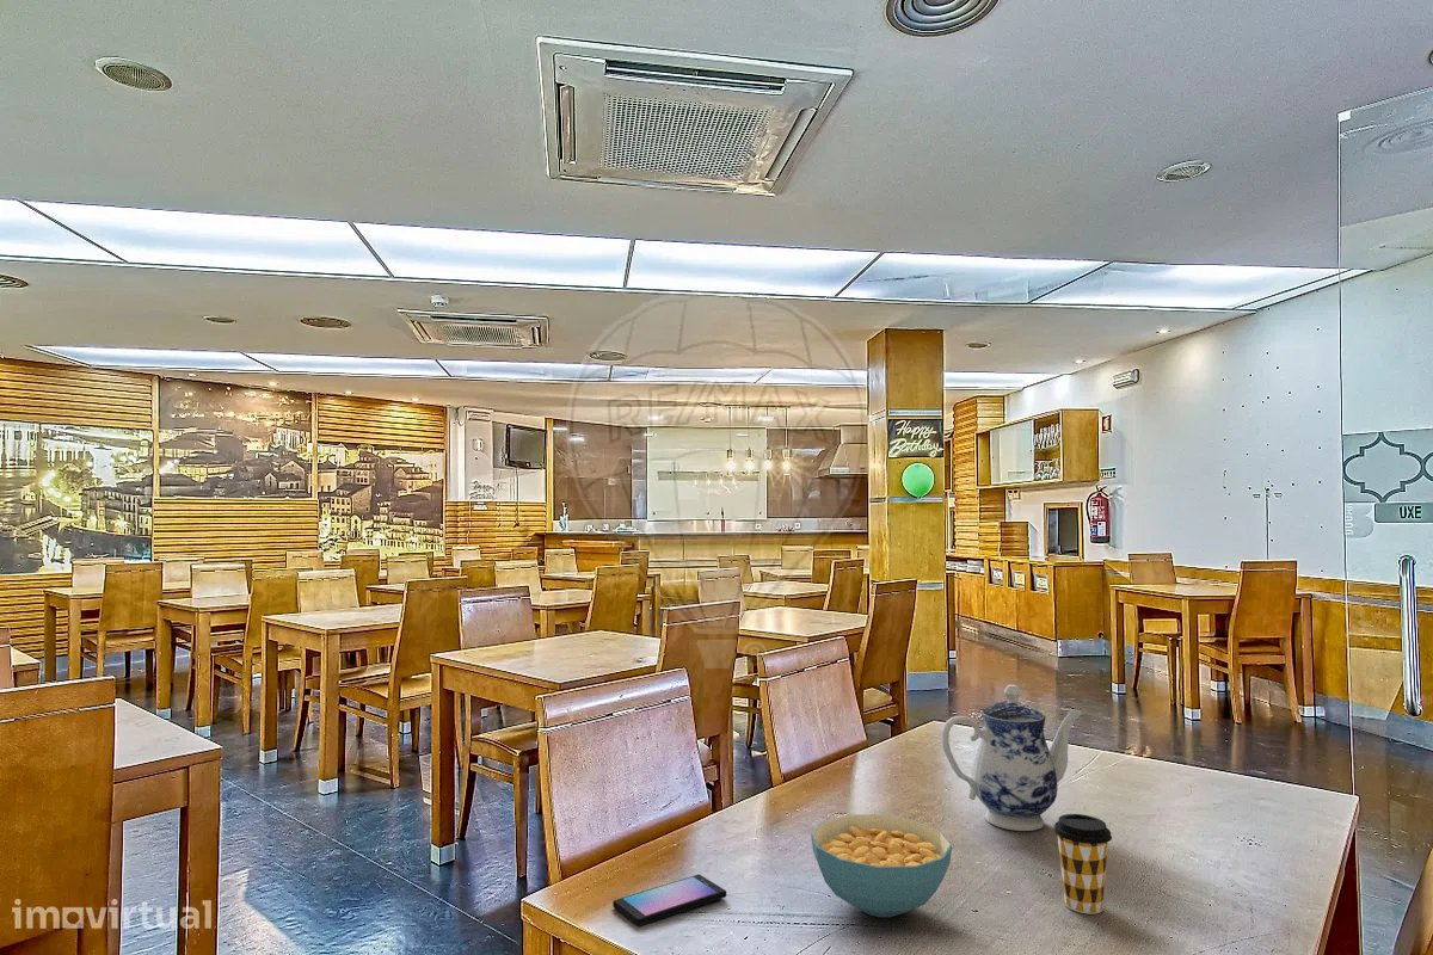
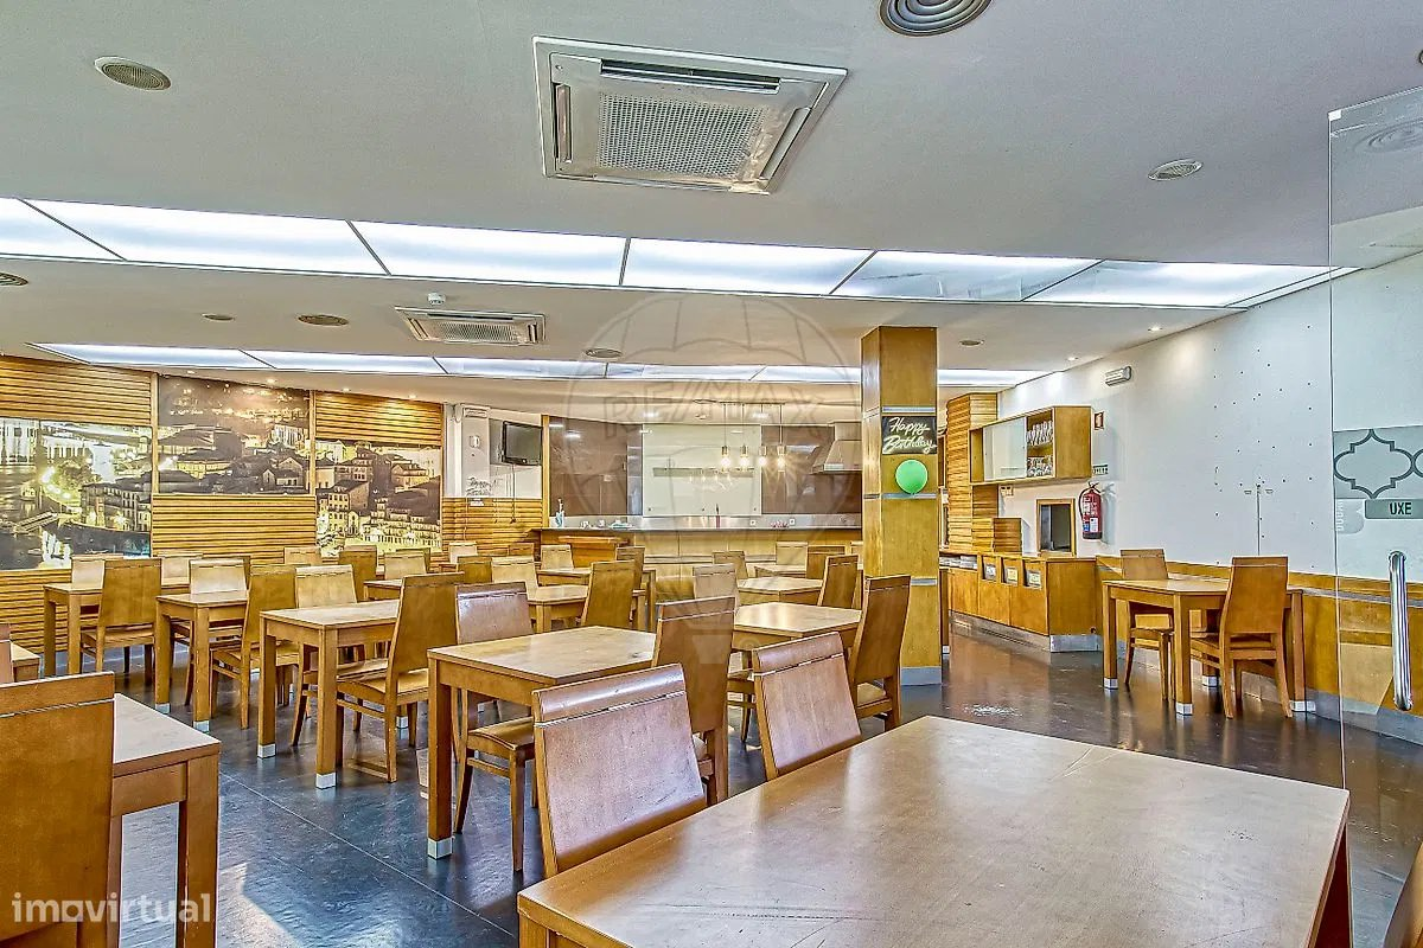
- coffee cup [1053,813,1113,916]
- cereal bowl [810,813,953,918]
- teapot [941,684,1083,832]
- smartphone [611,874,727,928]
